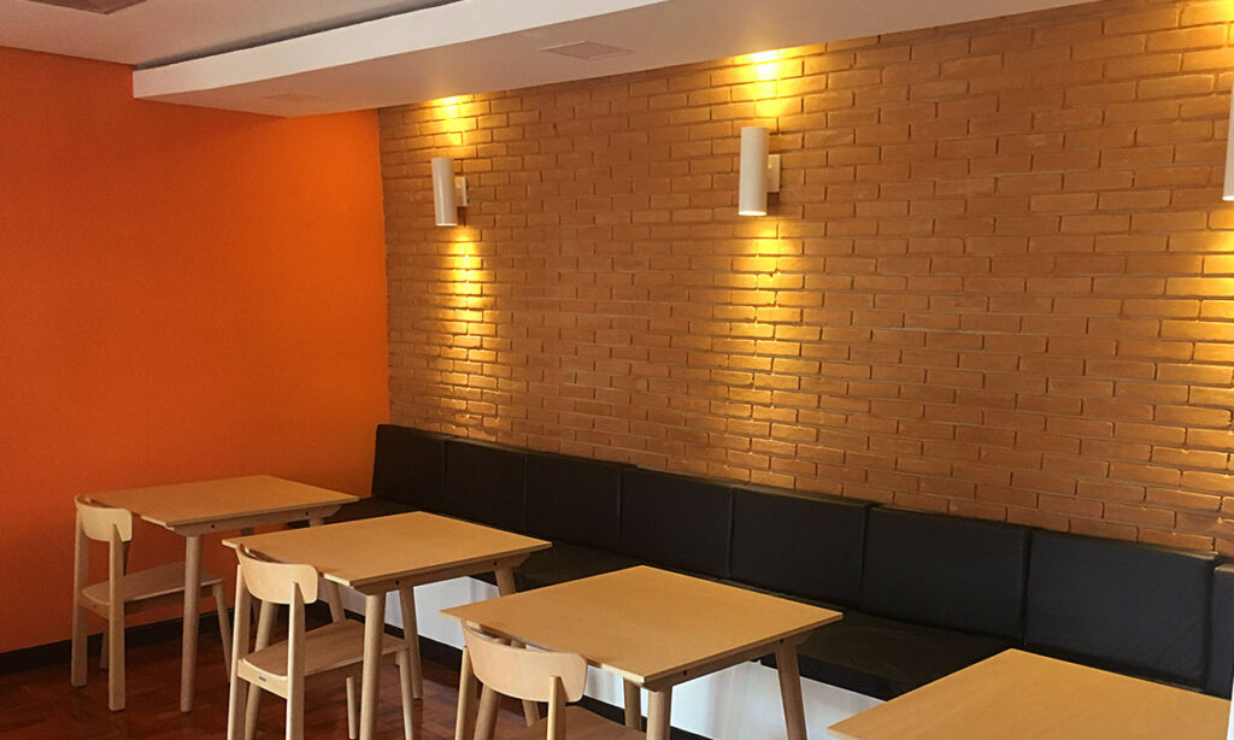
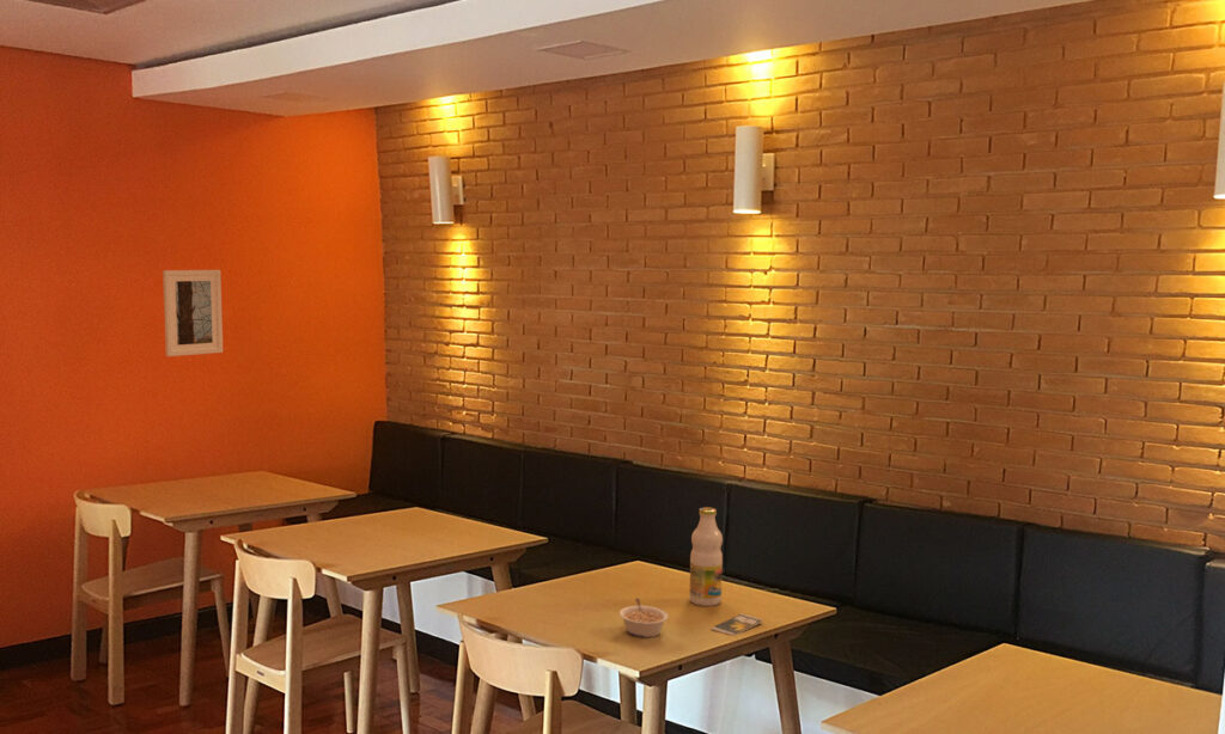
+ bottle [688,506,724,607]
+ smartphone [711,613,763,637]
+ legume [618,597,670,638]
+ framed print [161,269,224,357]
